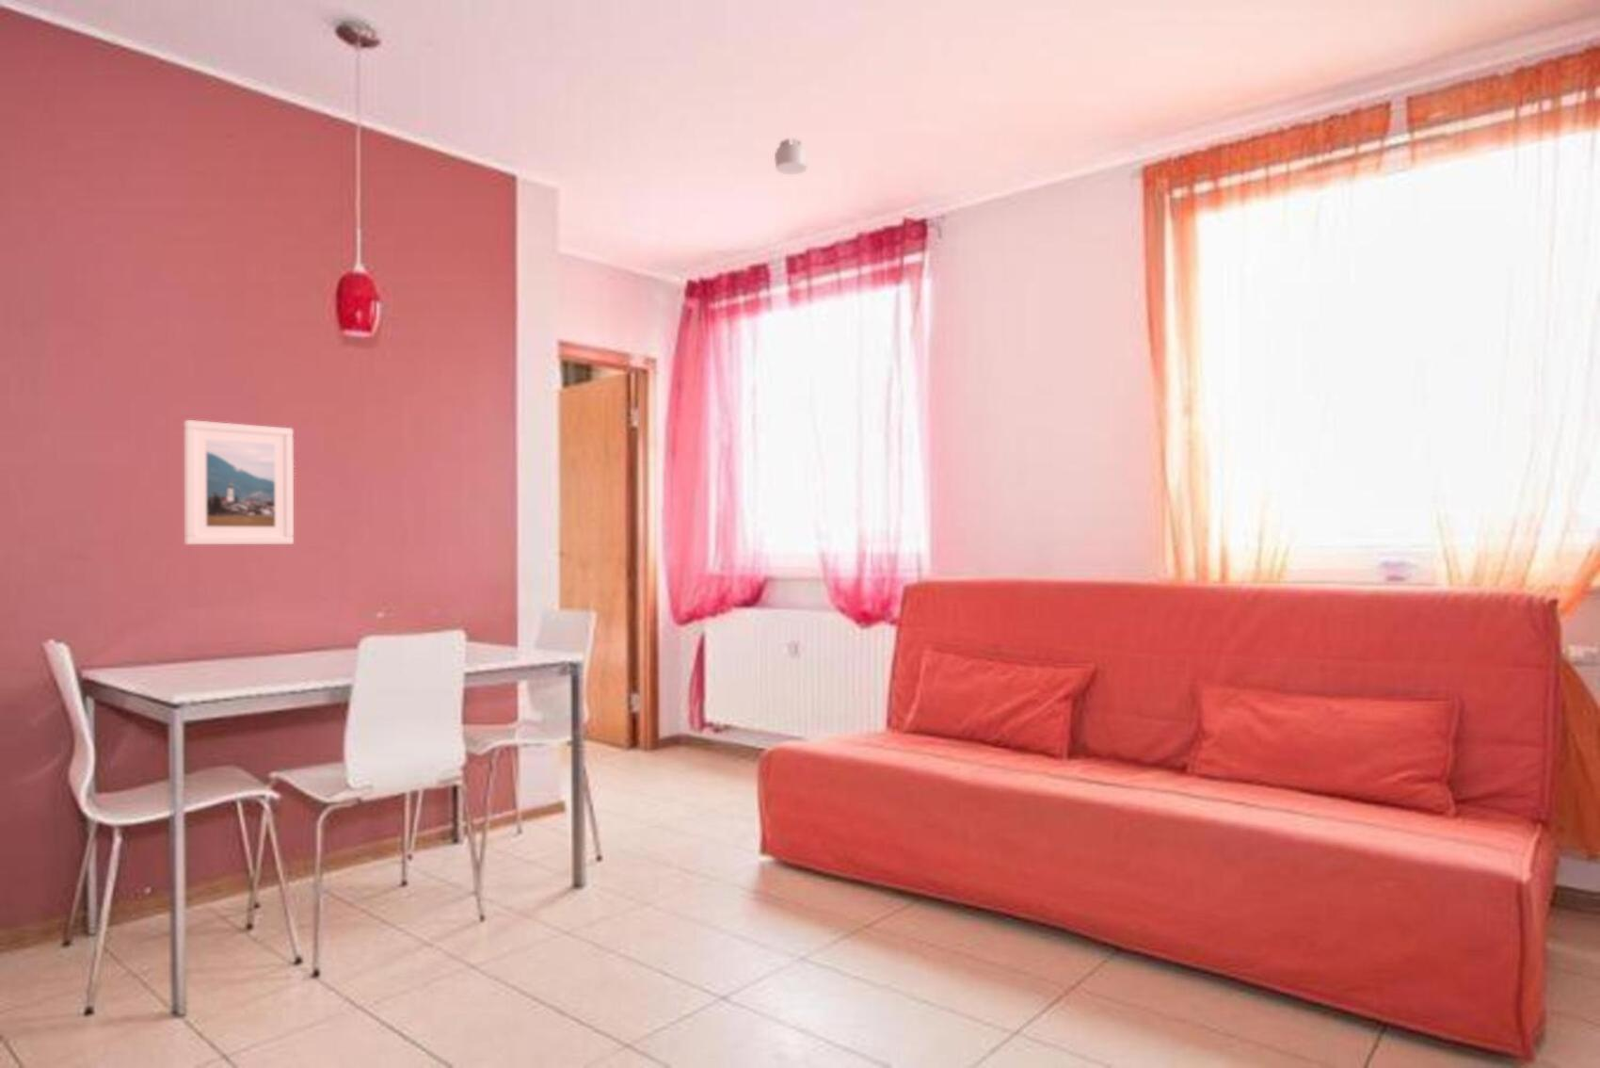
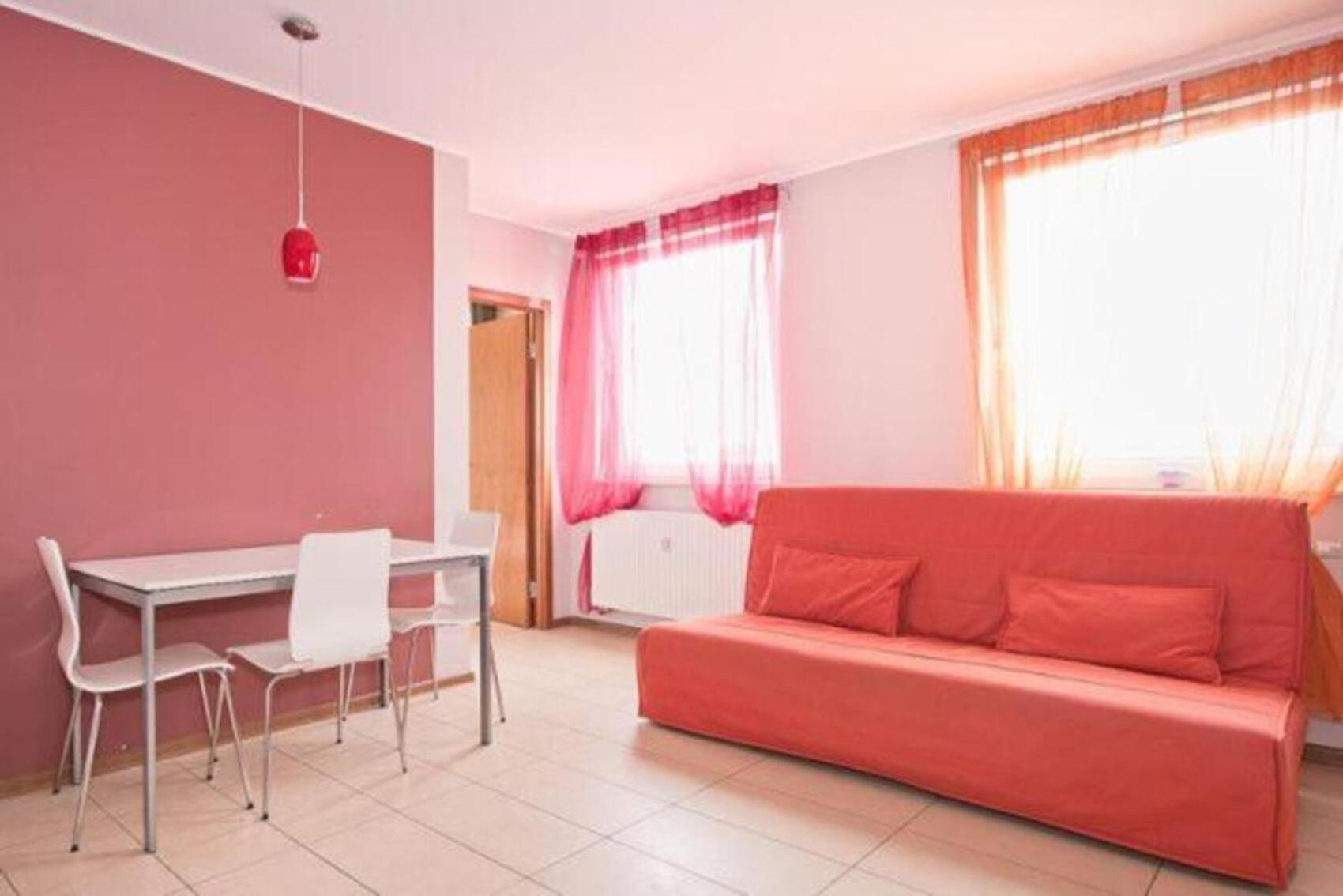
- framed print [183,420,294,545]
- smoke detector [773,137,809,175]
